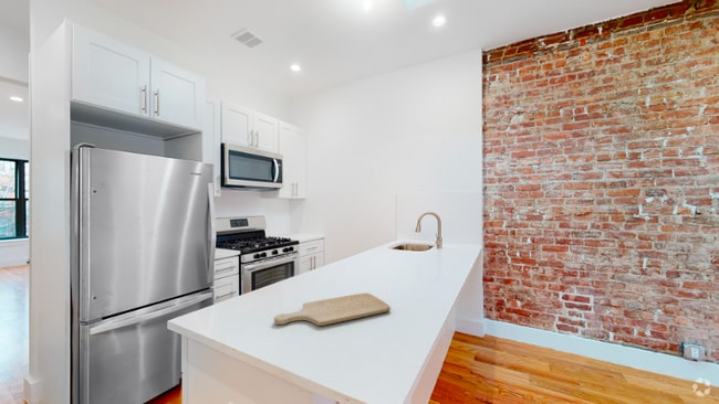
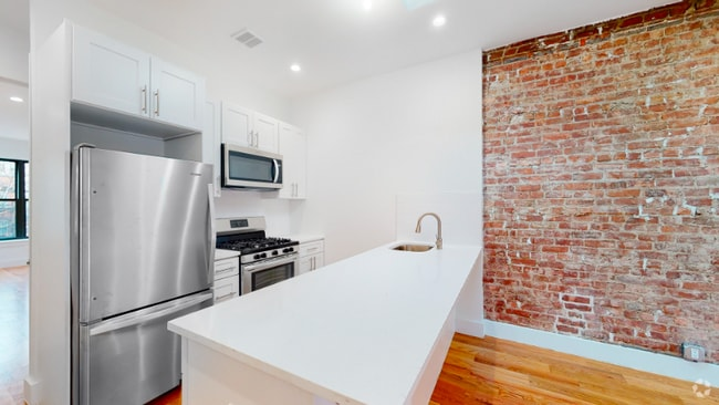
- chopping board [273,293,392,327]
